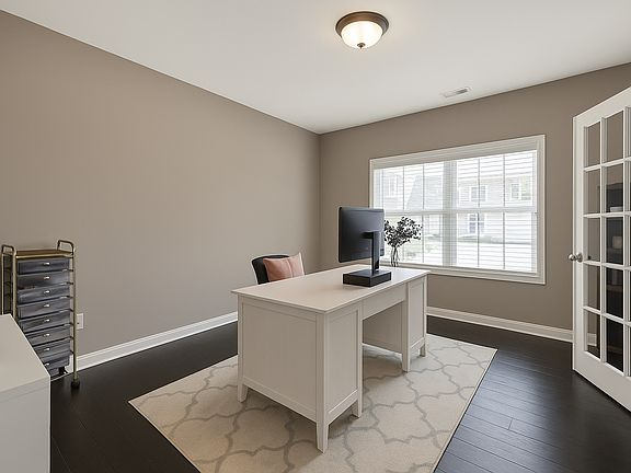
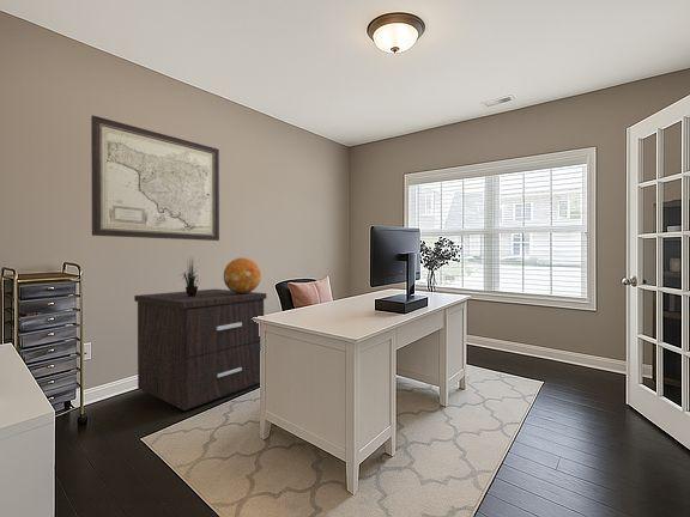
+ wall art [90,114,220,242]
+ decorative sphere [223,257,262,294]
+ potted plant [177,257,201,297]
+ nightstand [133,288,267,412]
